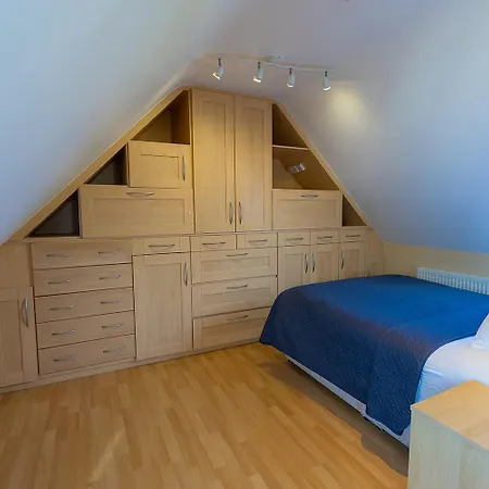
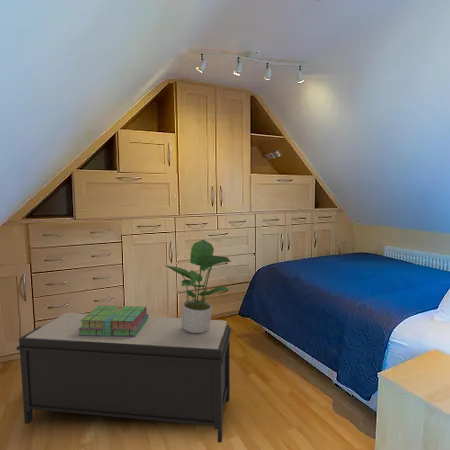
+ potted plant [164,239,232,333]
+ bench [16,312,232,443]
+ stack of books [78,305,149,337]
